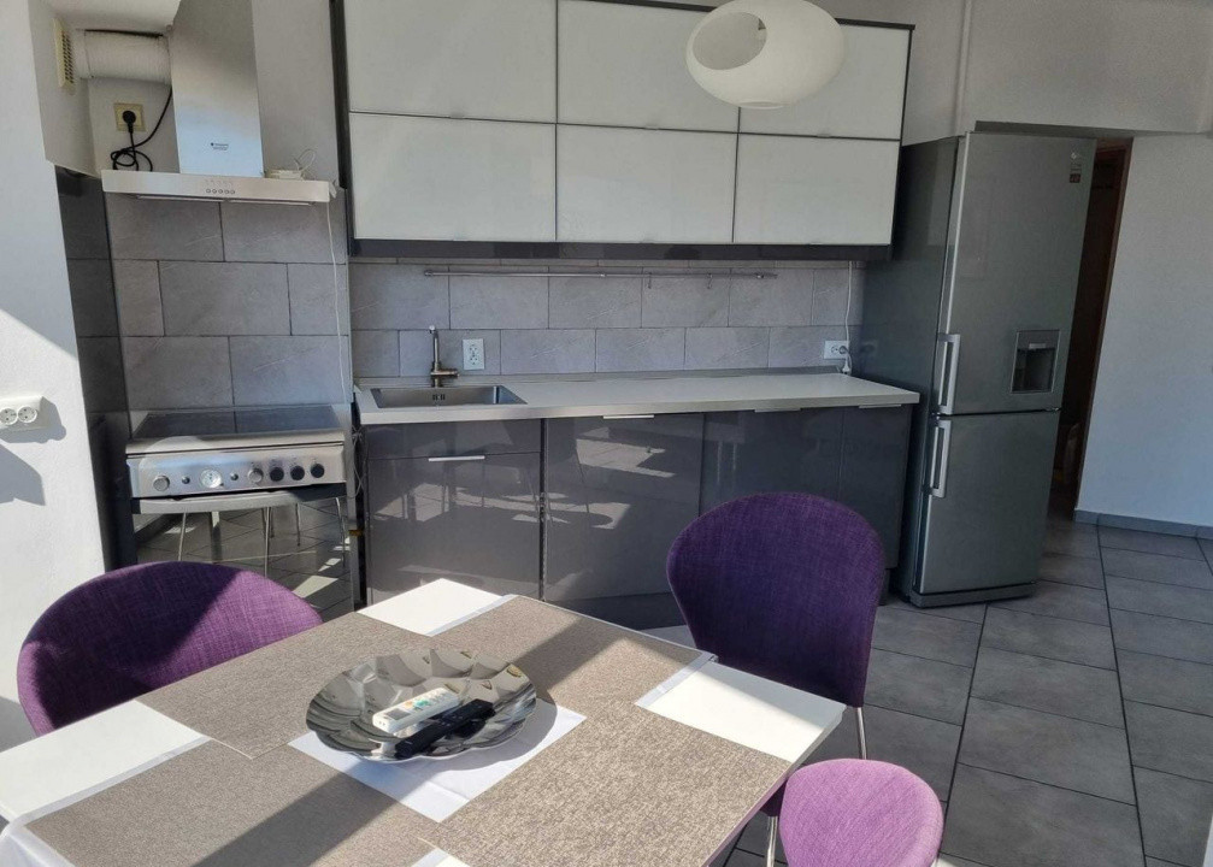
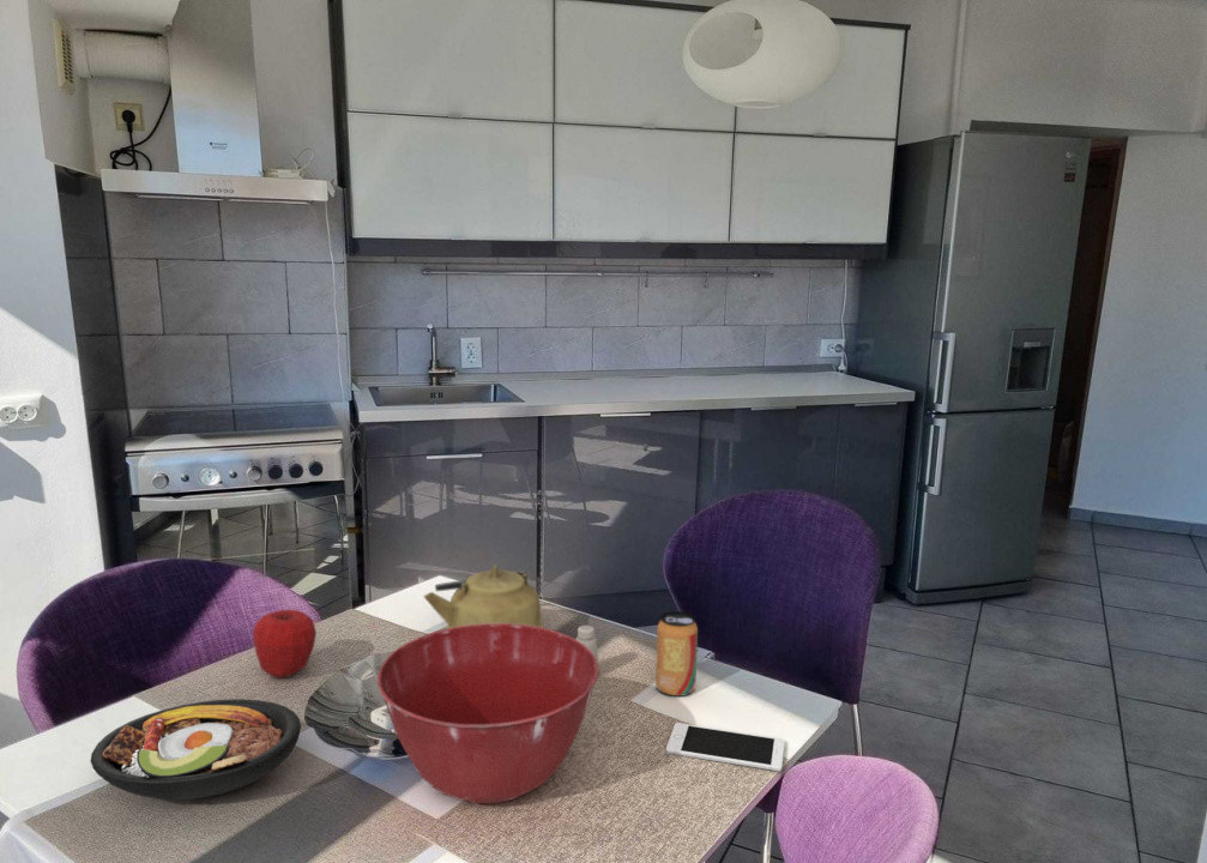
+ mixing bowl [376,623,599,804]
+ saltshaker [575,624,601,674]
+ cell phone [665,722,786,773]
+ beverage can [654,610,699,698]
+ apple [252,609,318,680]
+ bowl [90,698,302,801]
+ kettle [422,563,544,629]
